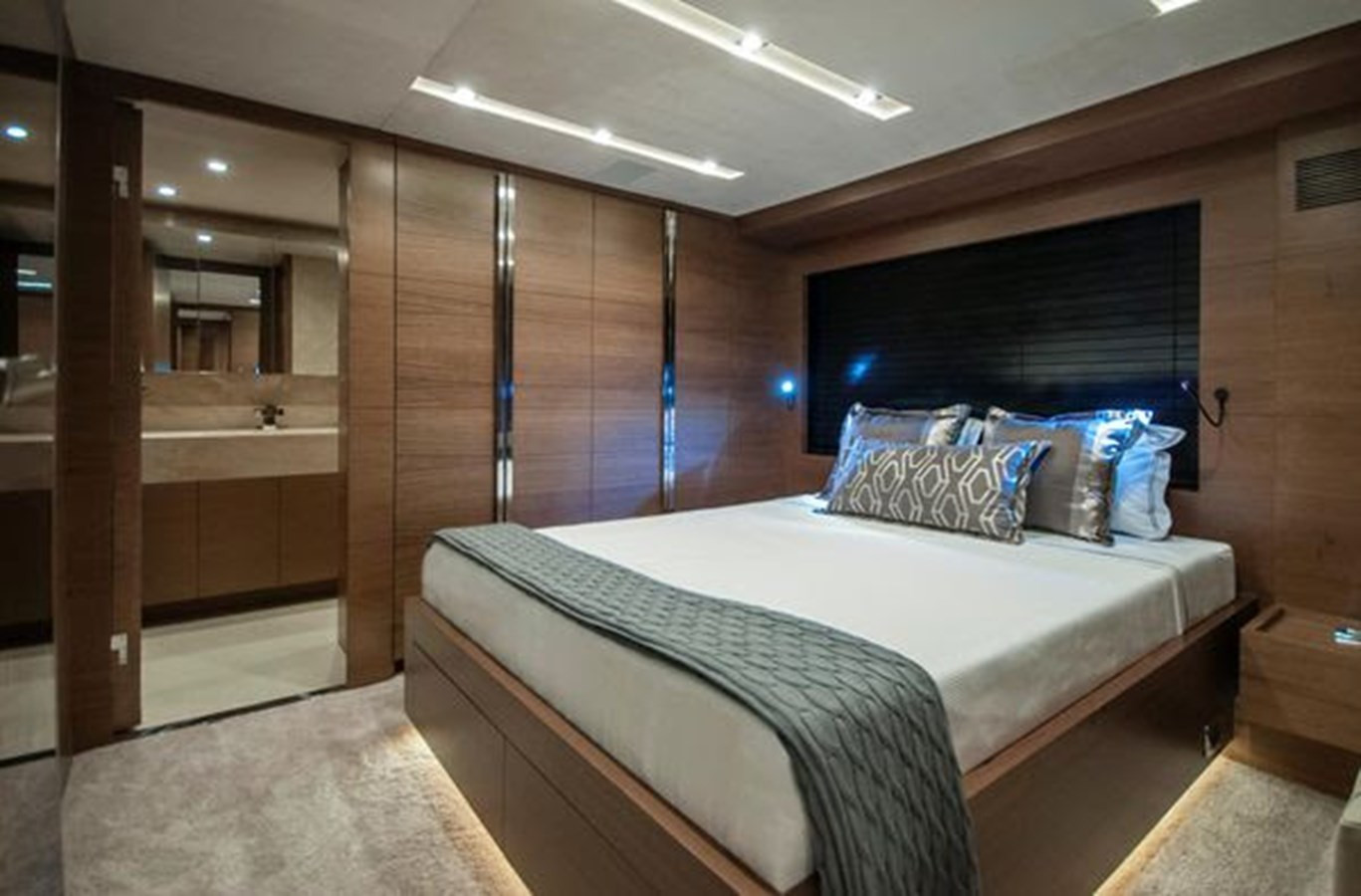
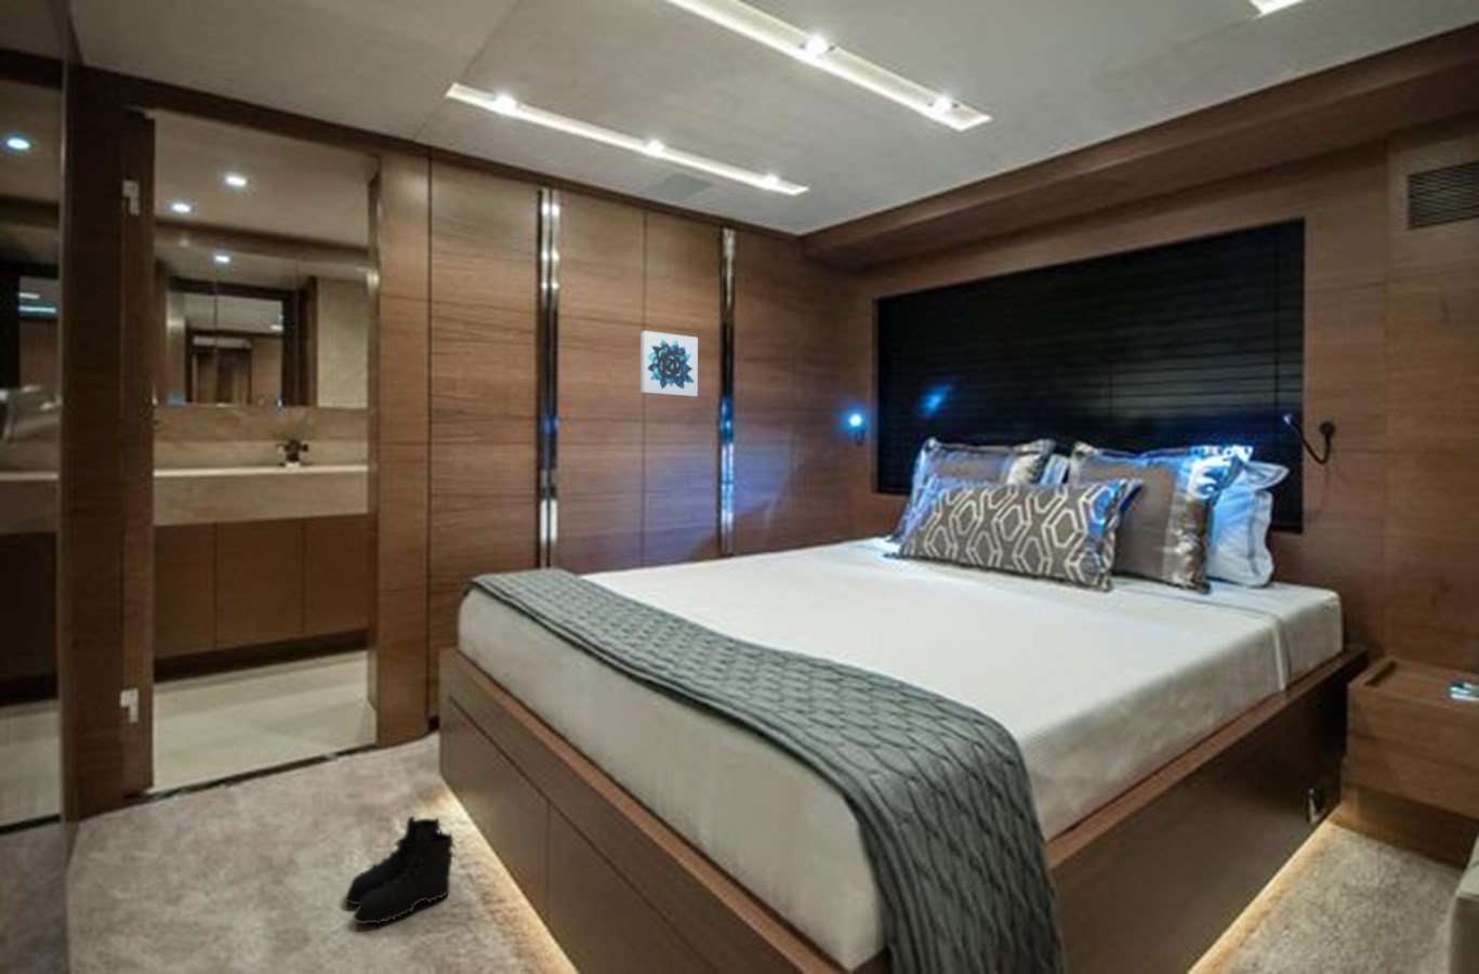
+ boots [344,815,458,925]
+ wall art [639,330,699,398]
